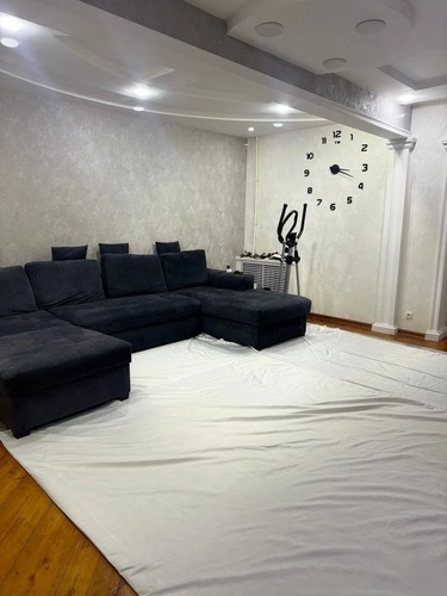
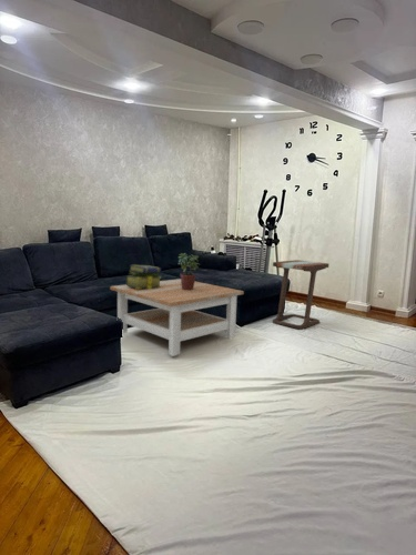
+ stack of books [125,264,162,289]
+ side table [272,259,329,330]
+ potted plant [177,252,200,290]
+ coffee table [109,278,245,357]
